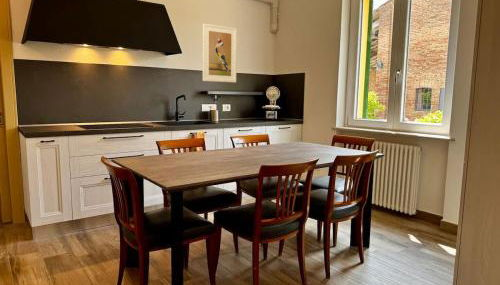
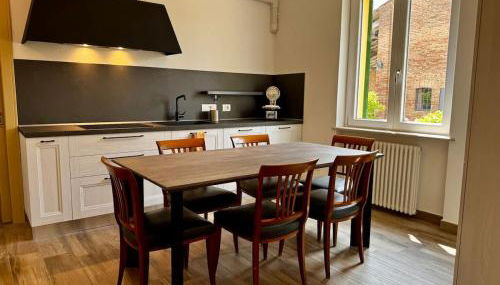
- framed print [202,22,238,83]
